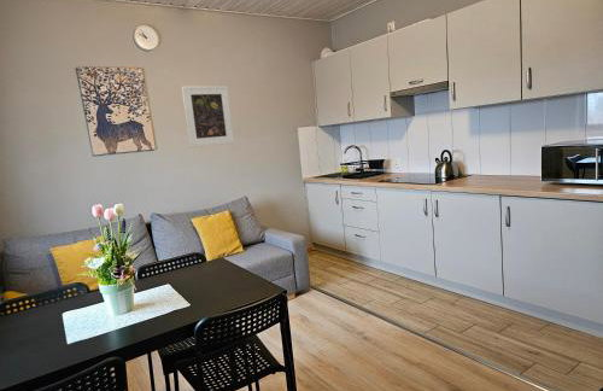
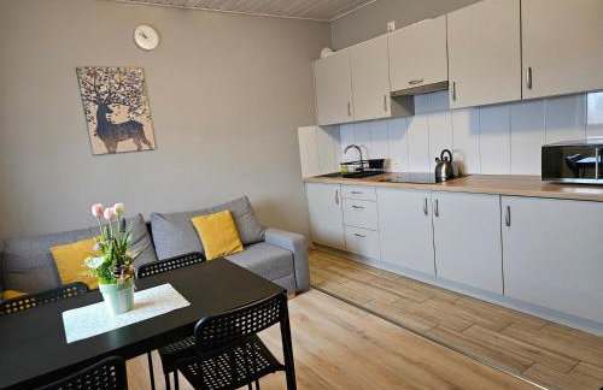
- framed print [181,84,235,148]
